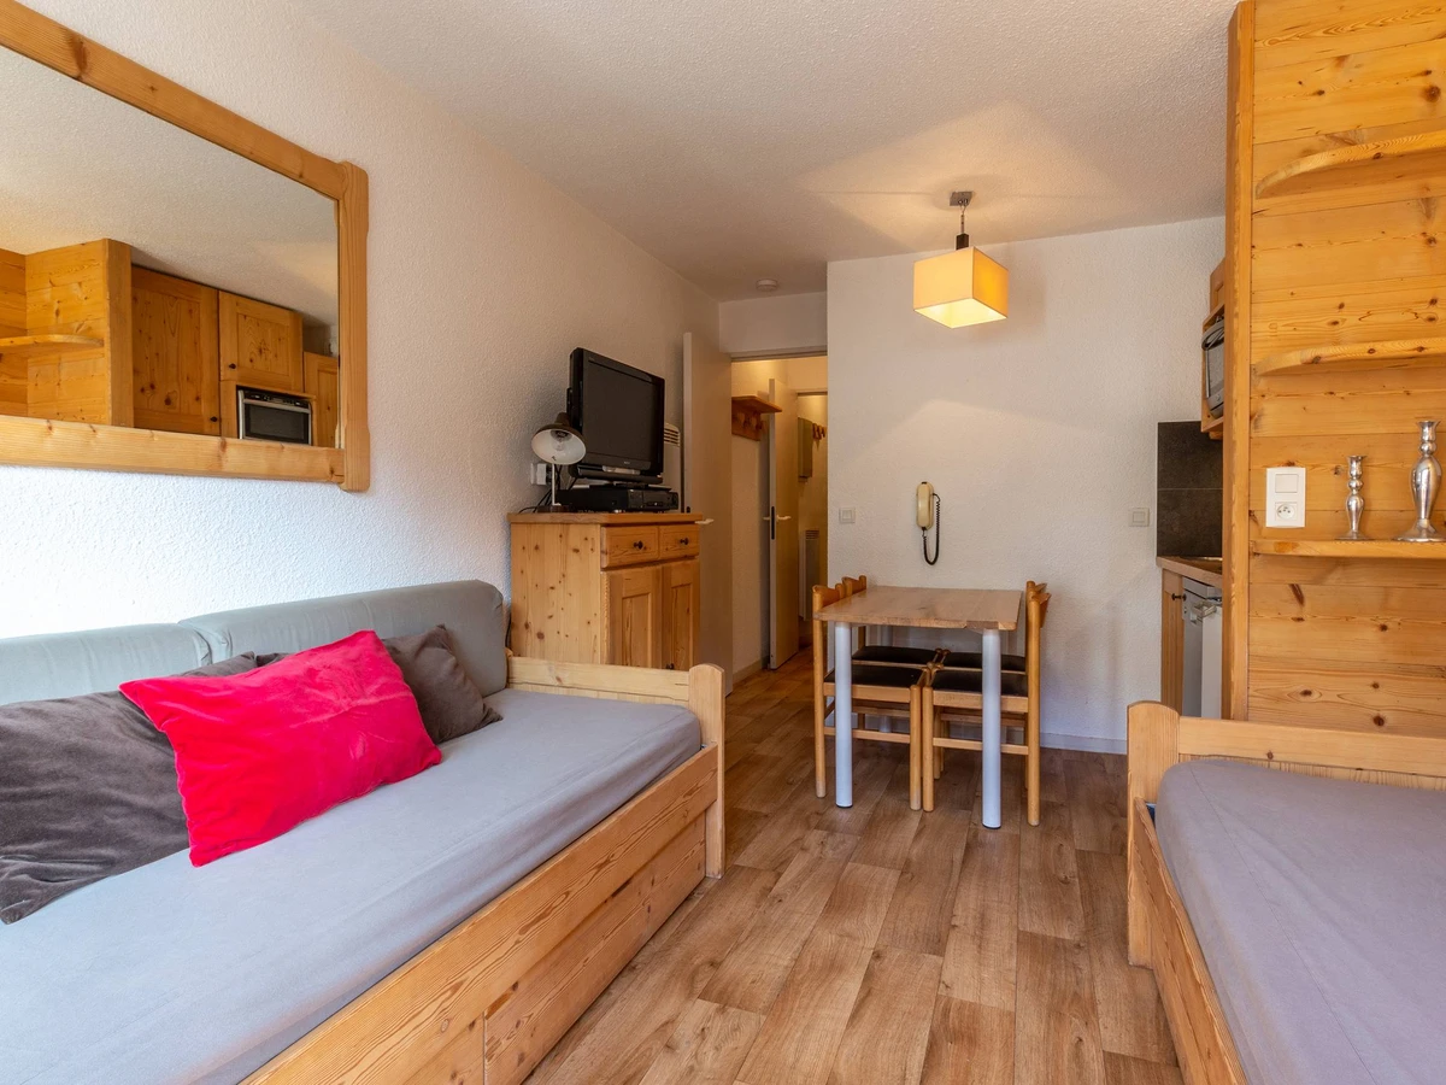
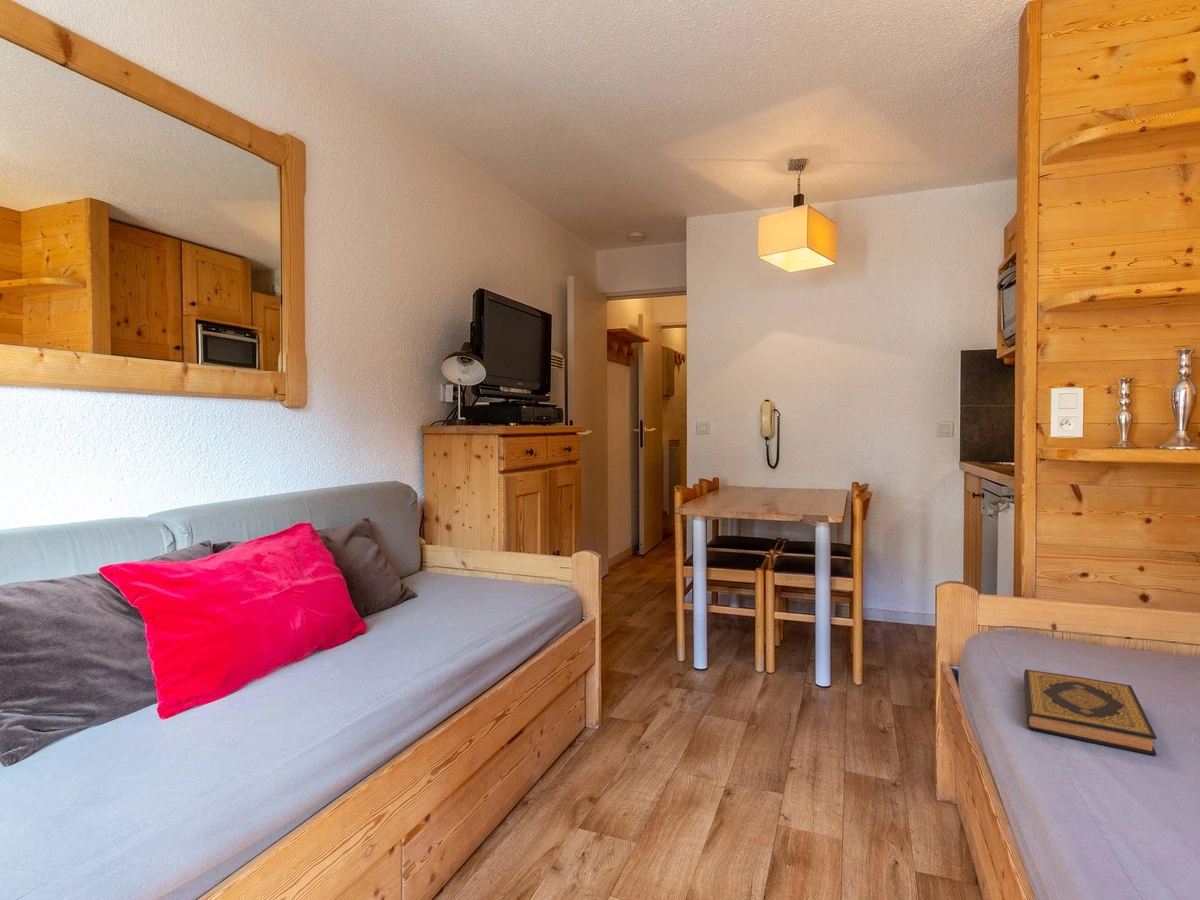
+ hardback book [1023,668,1158,756]
